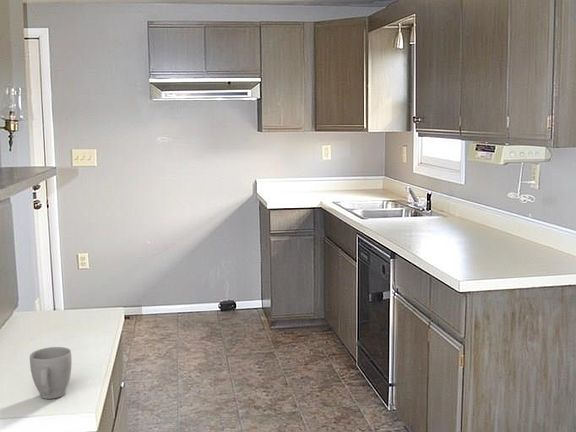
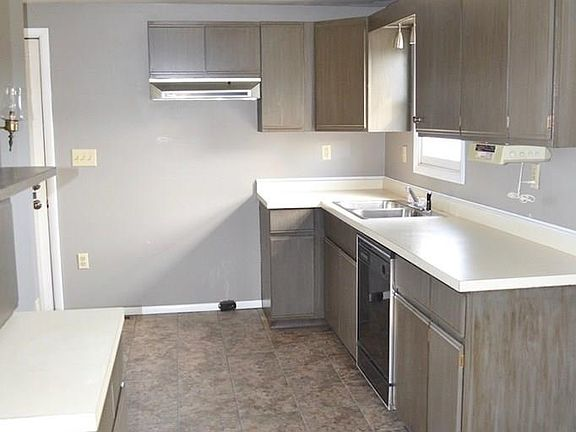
- mug [29,346,73,400]
